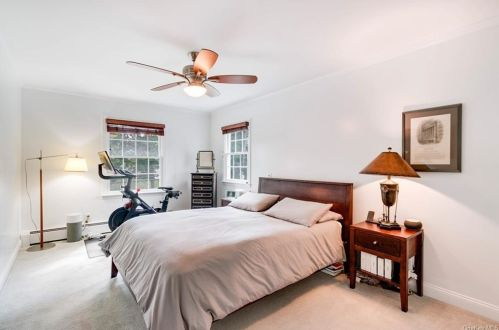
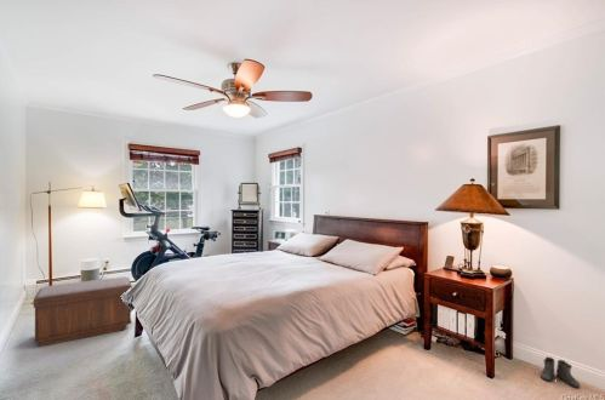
+ boots [540,355,581,389]
+ bench [33,275,132,348]
